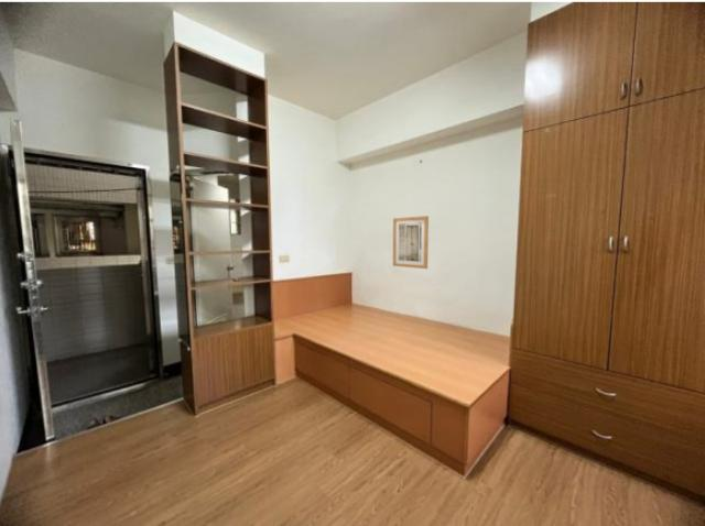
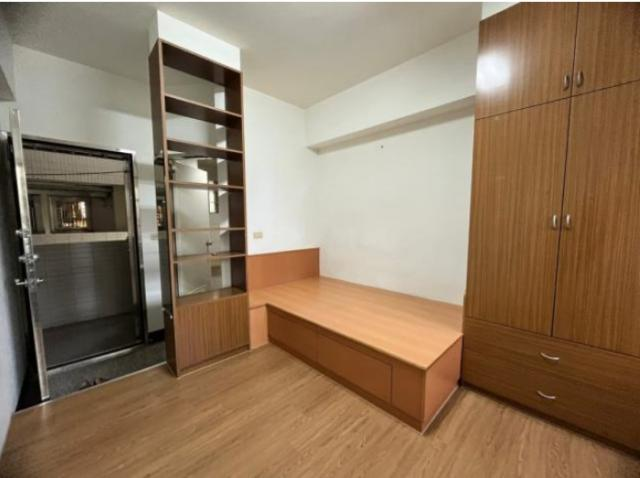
- wall art [392,215,430,270]
